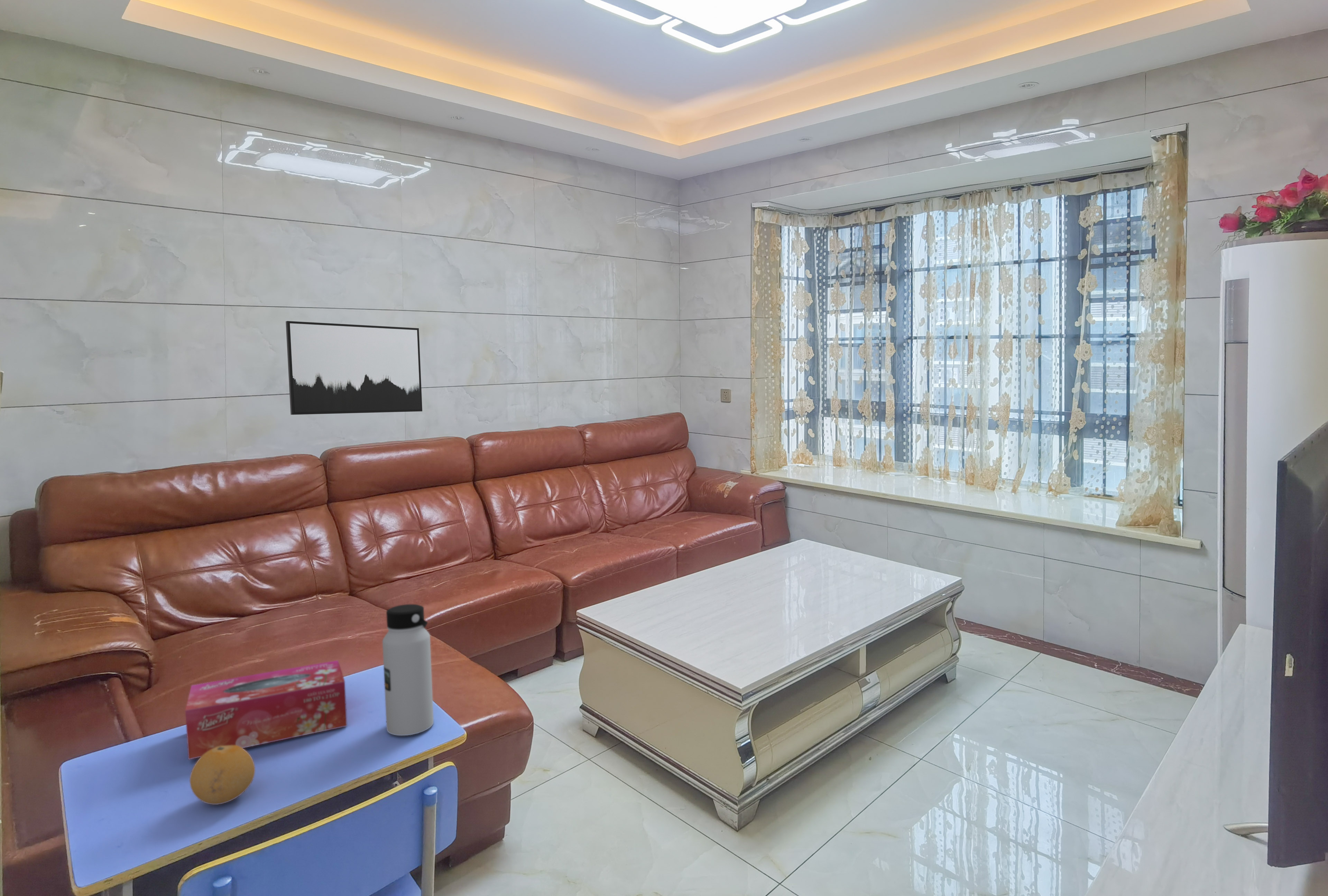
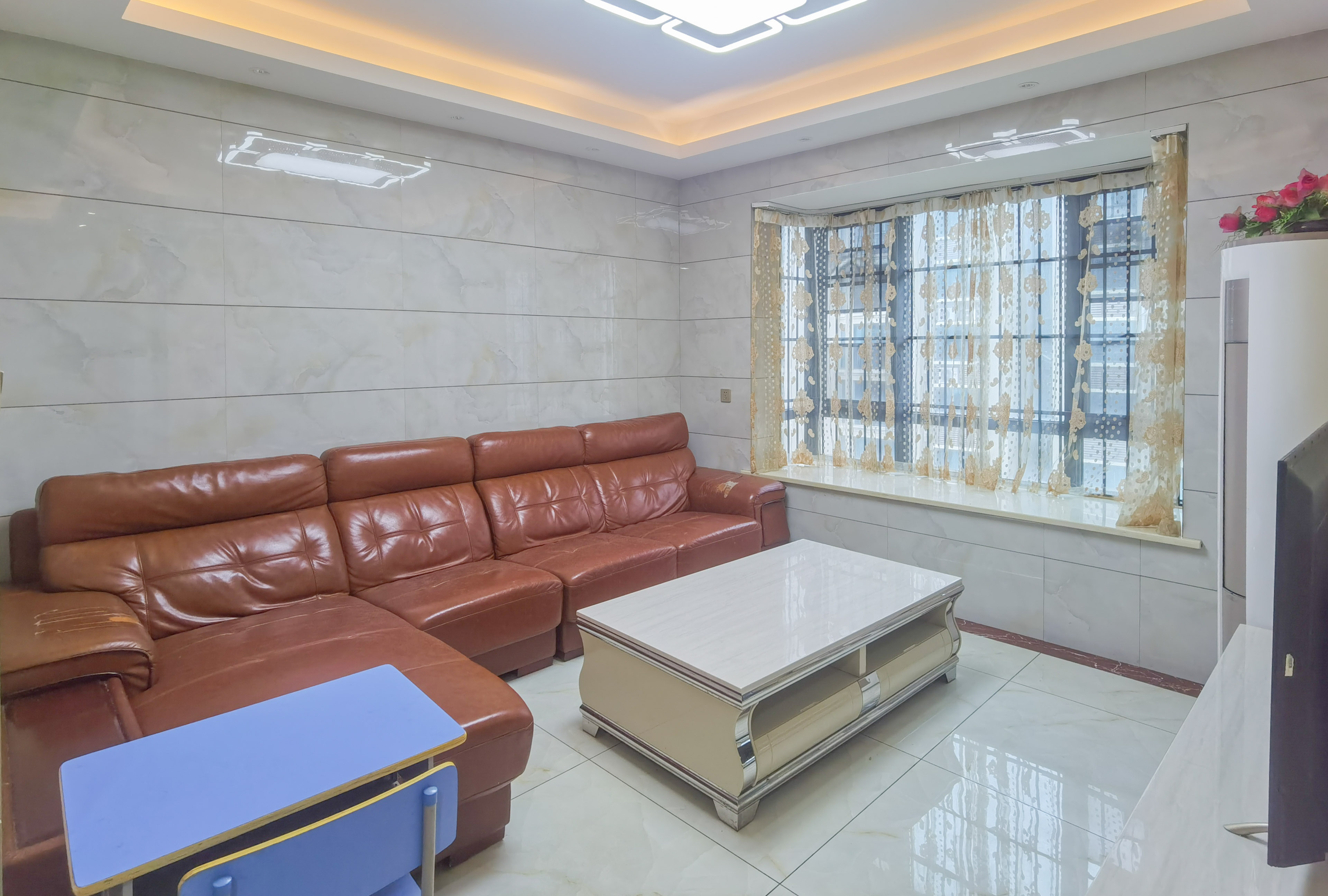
- wall art [285,321,423,415]
- water bottle [382,604,434,736]
- fruit [190,745,256,805]
- tissue box [185,660,348,760]
